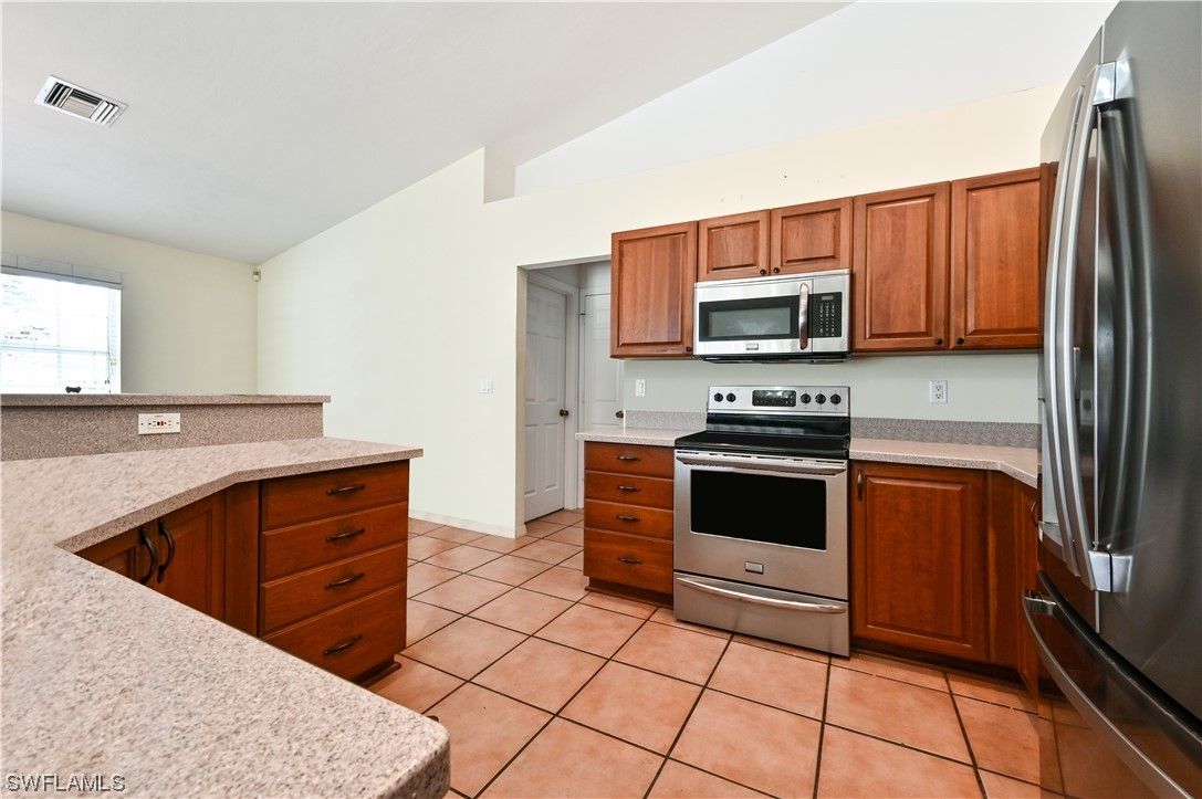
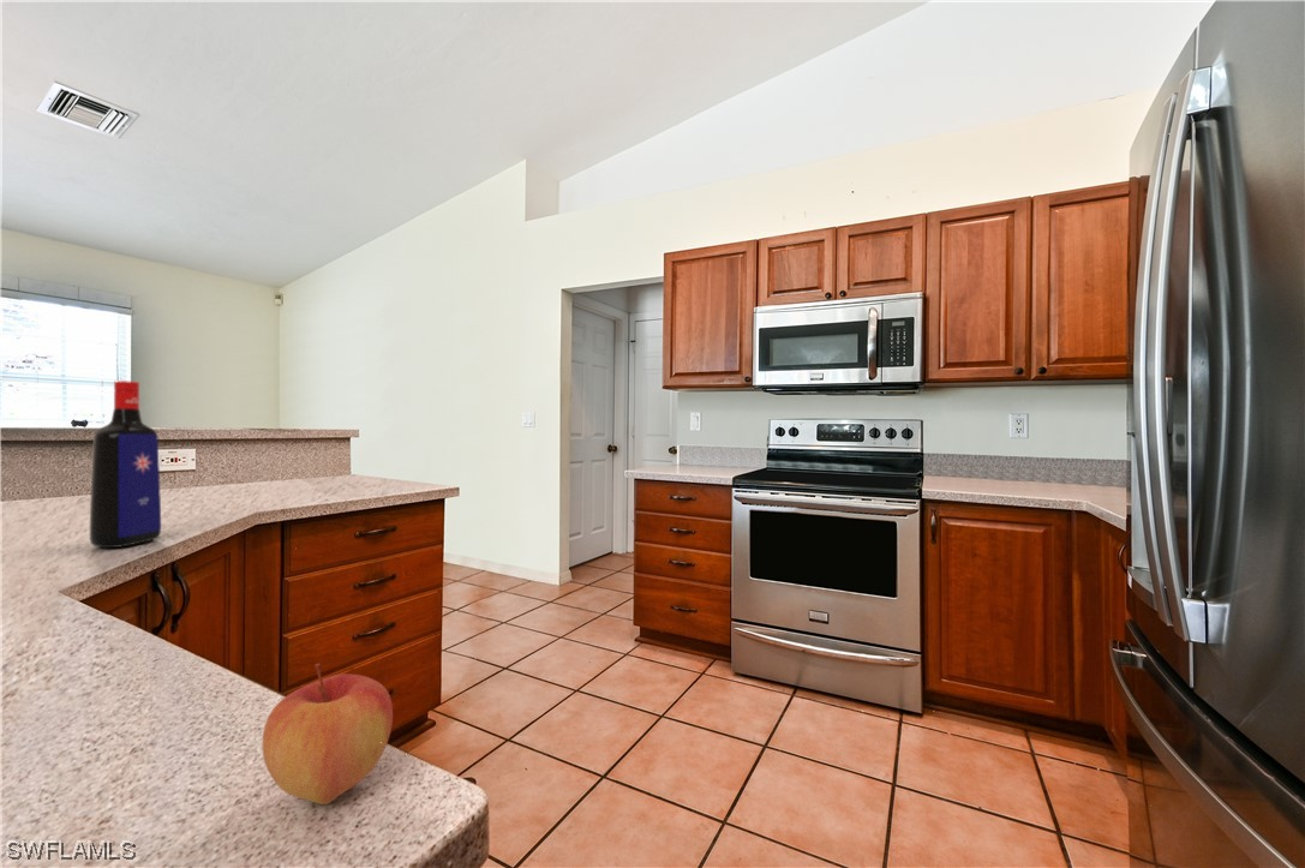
+ apple [262,663,394,806]
+ liquor bottle [89,379,162,549]
